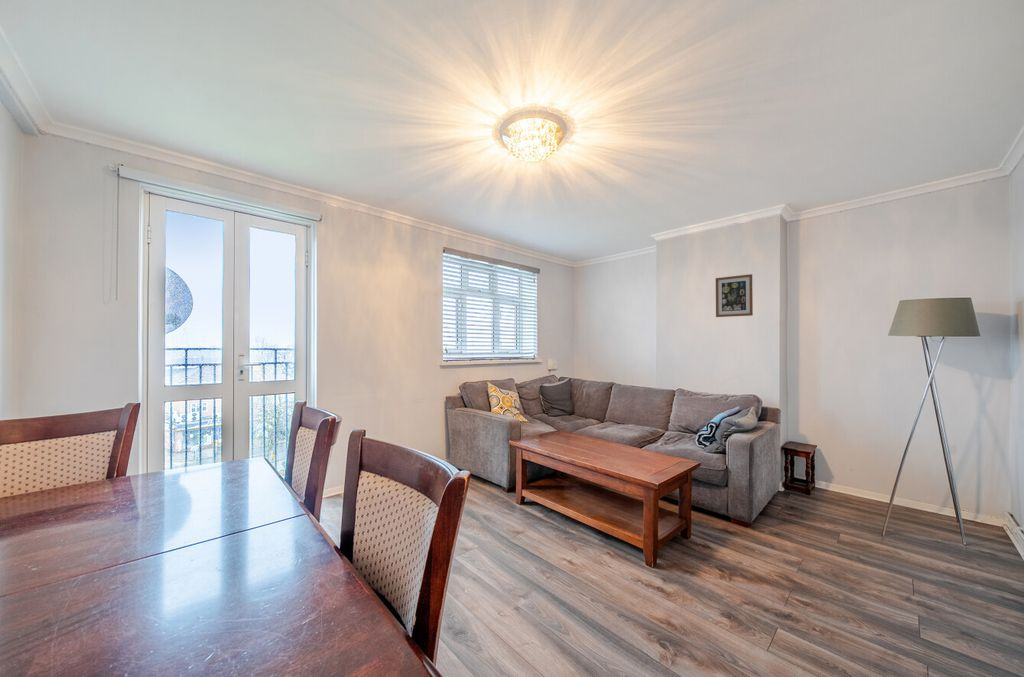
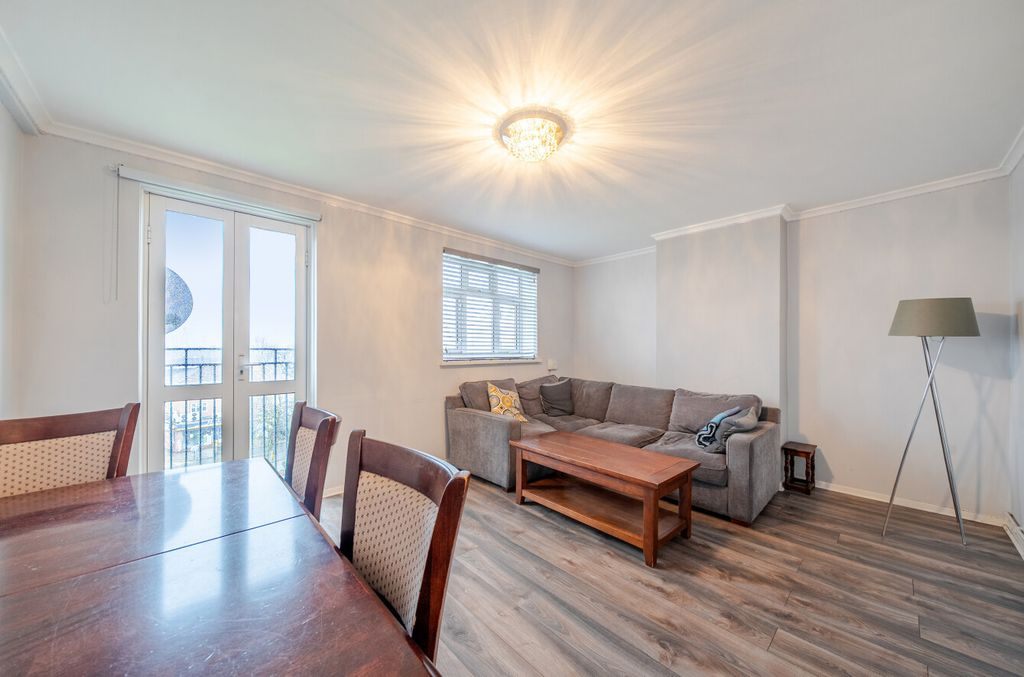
- wall art [715,273,754,318]
